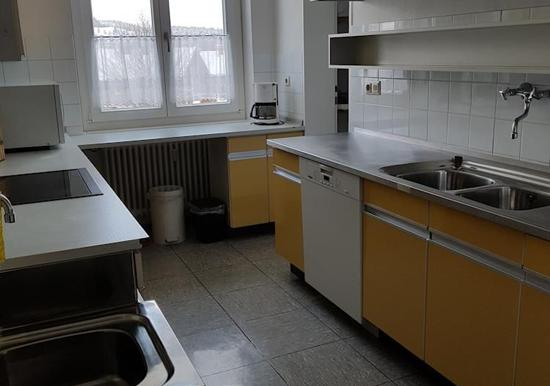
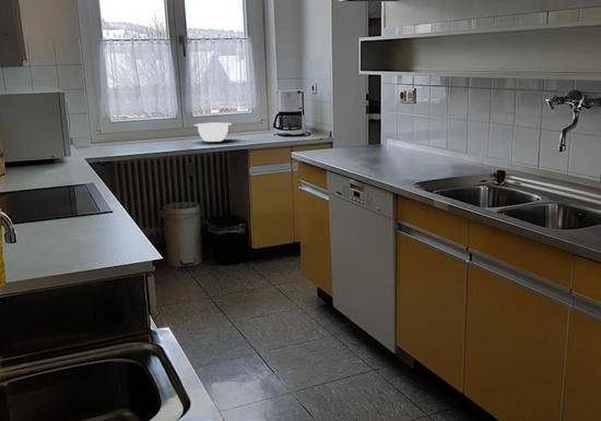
+ mixing bowl [193,122,233,143]
